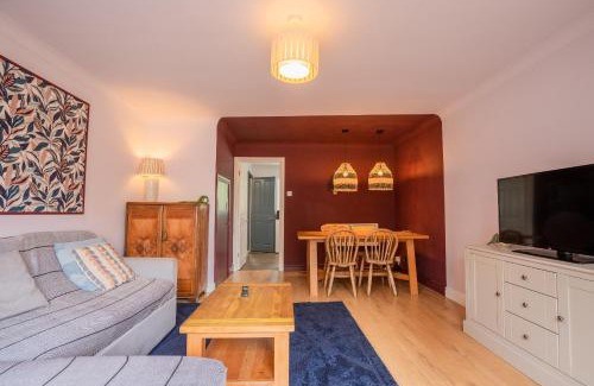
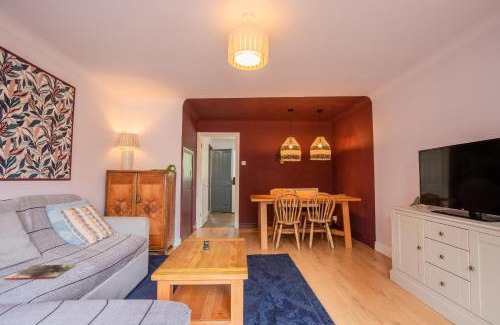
+ magazine [3,263,76,281]
